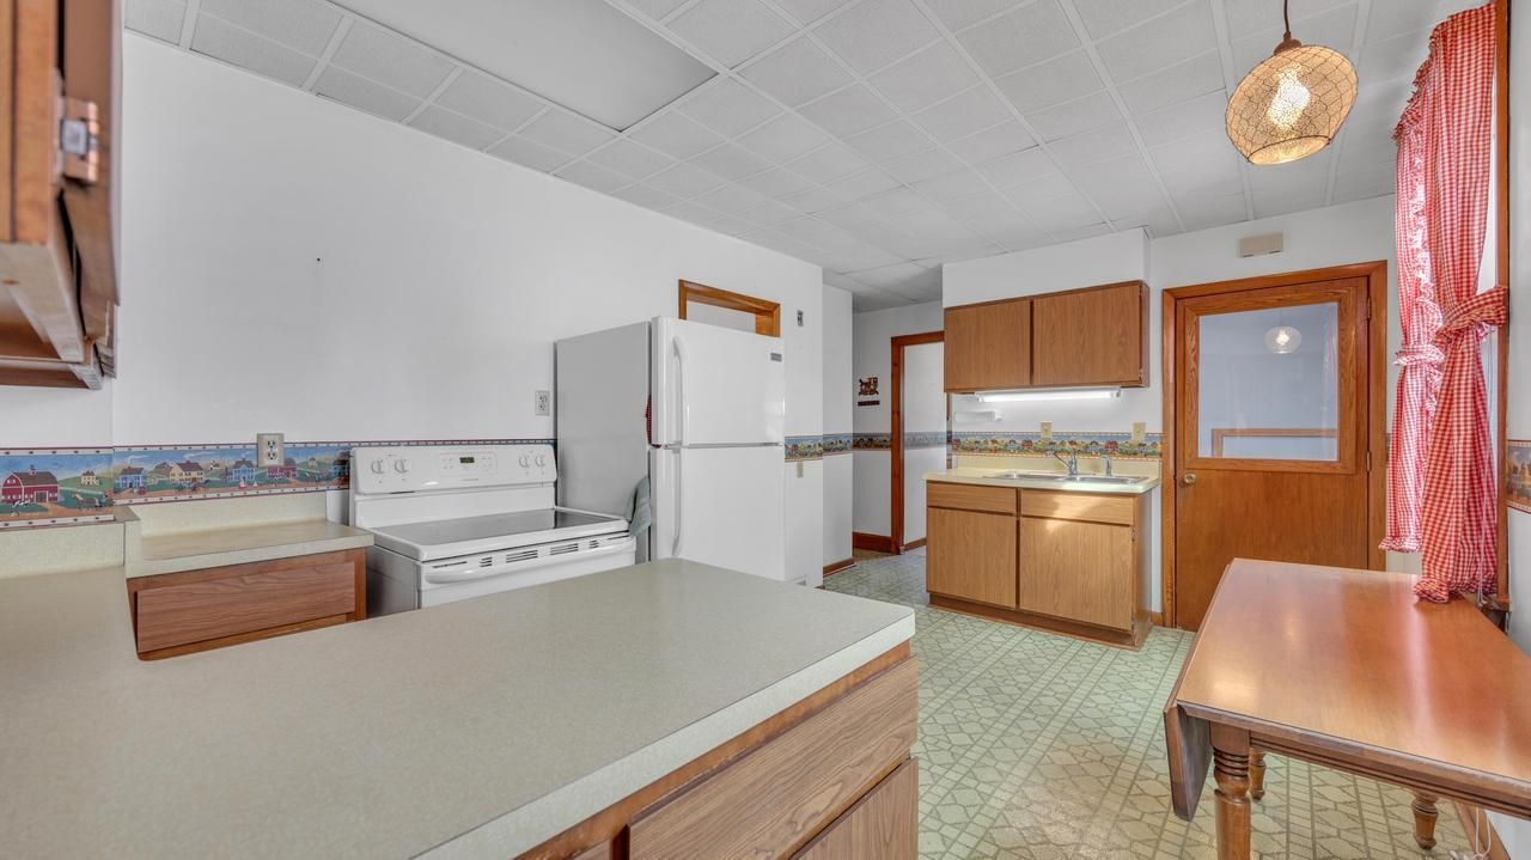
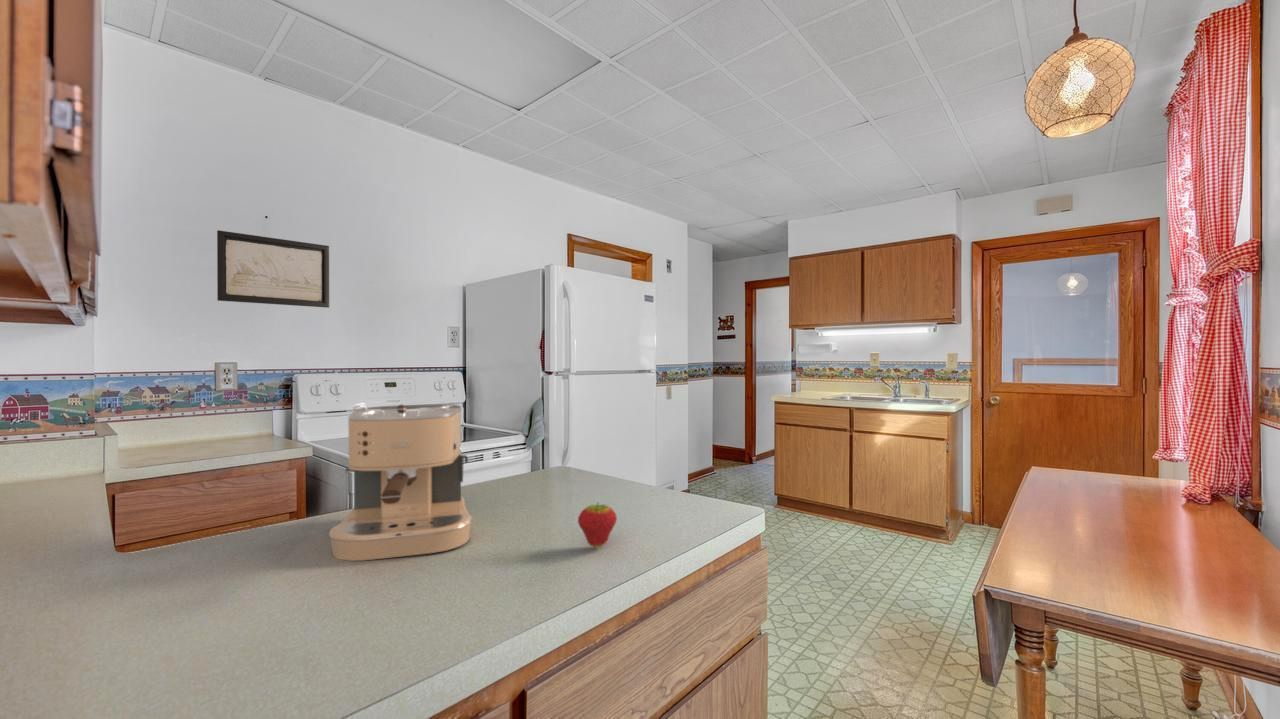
+ fruit [577,501,618,548]
+ coffee maker [328,402,473,562]
+ wall art [216,229,330,309]
